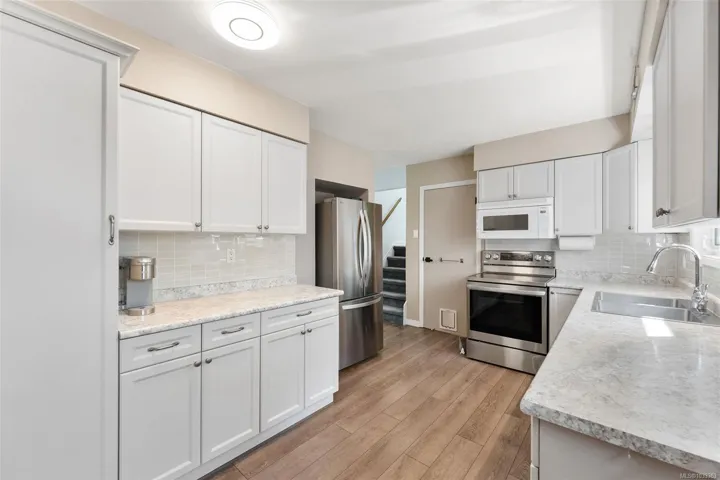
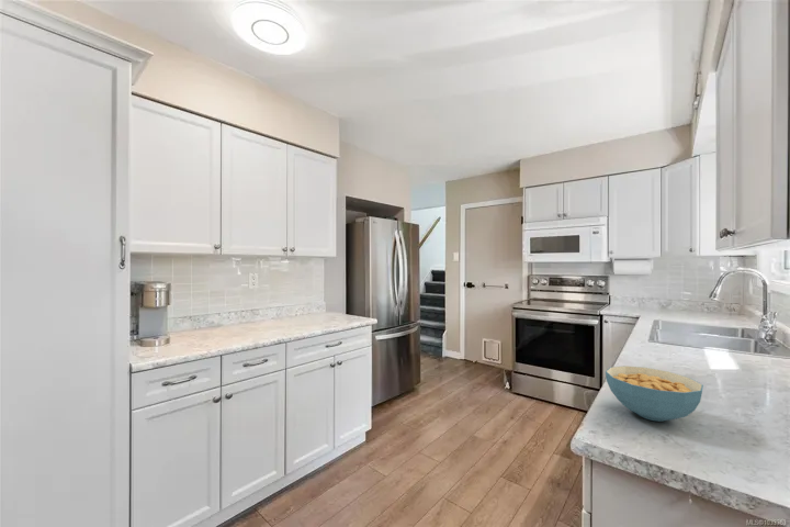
+ cereal bowl [605,365,704,423]
